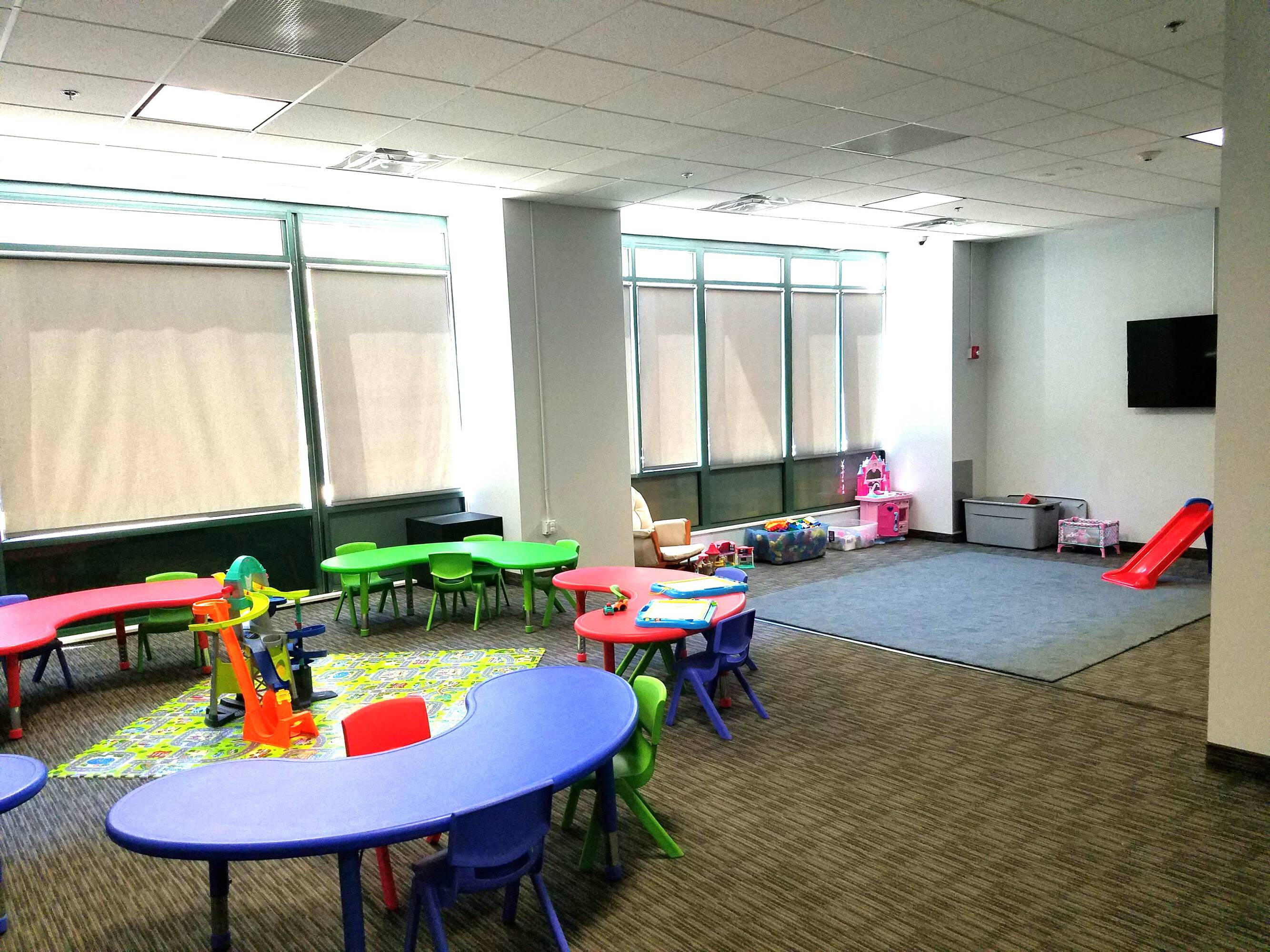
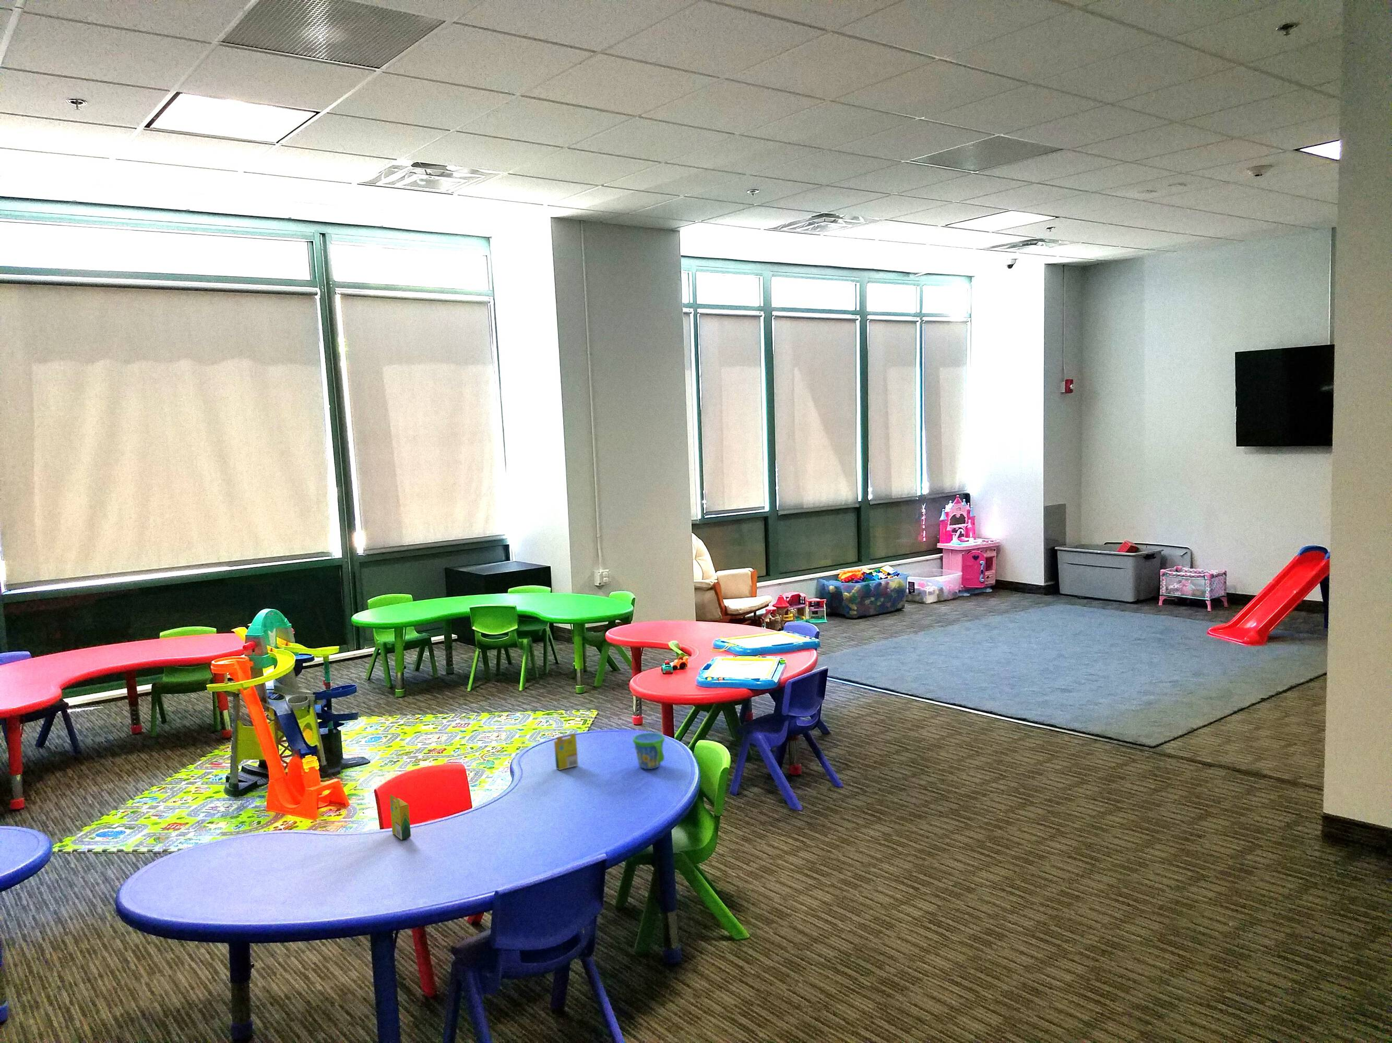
+ crayon box [554,732,579,771]
+ snack cup [632,732,665,770]
+ crayon box [389,793,411,840]
